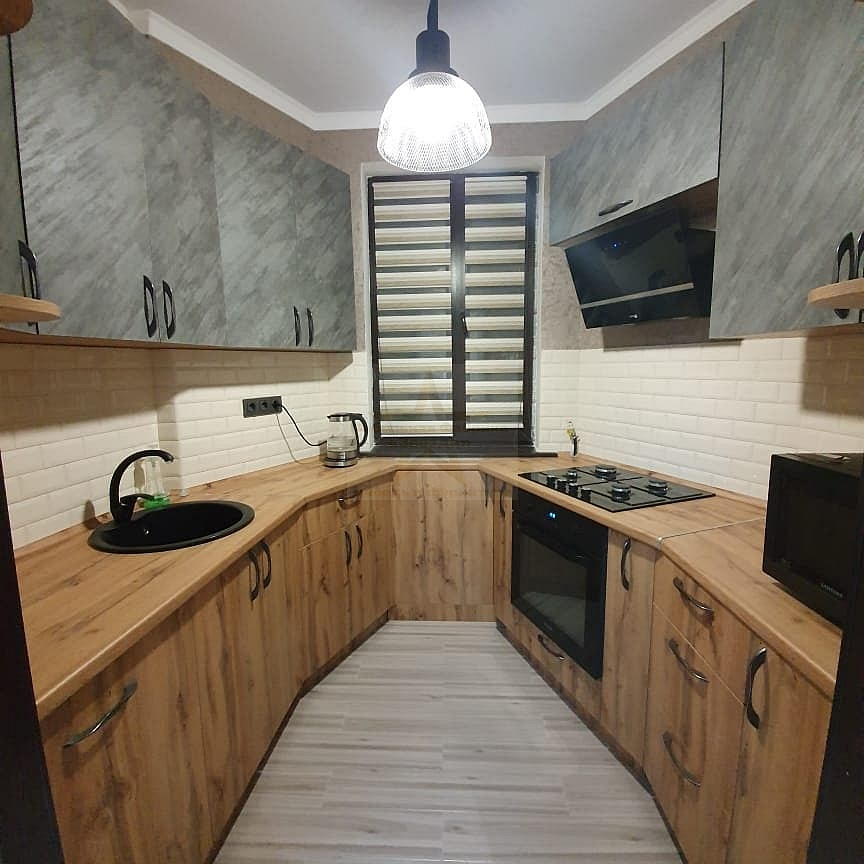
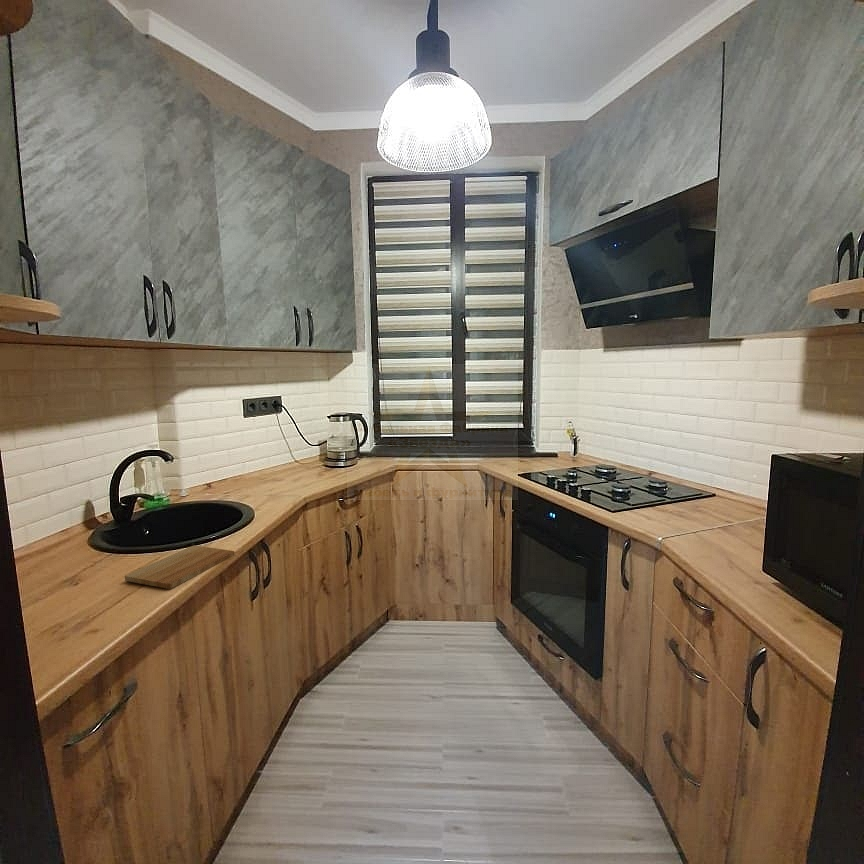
+ cutting board [124,544,236,590]
